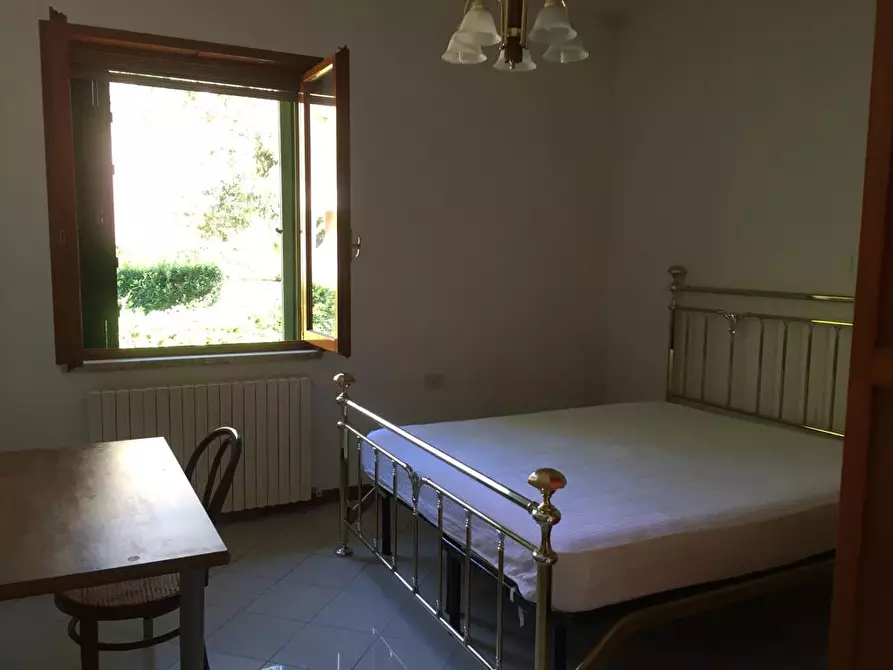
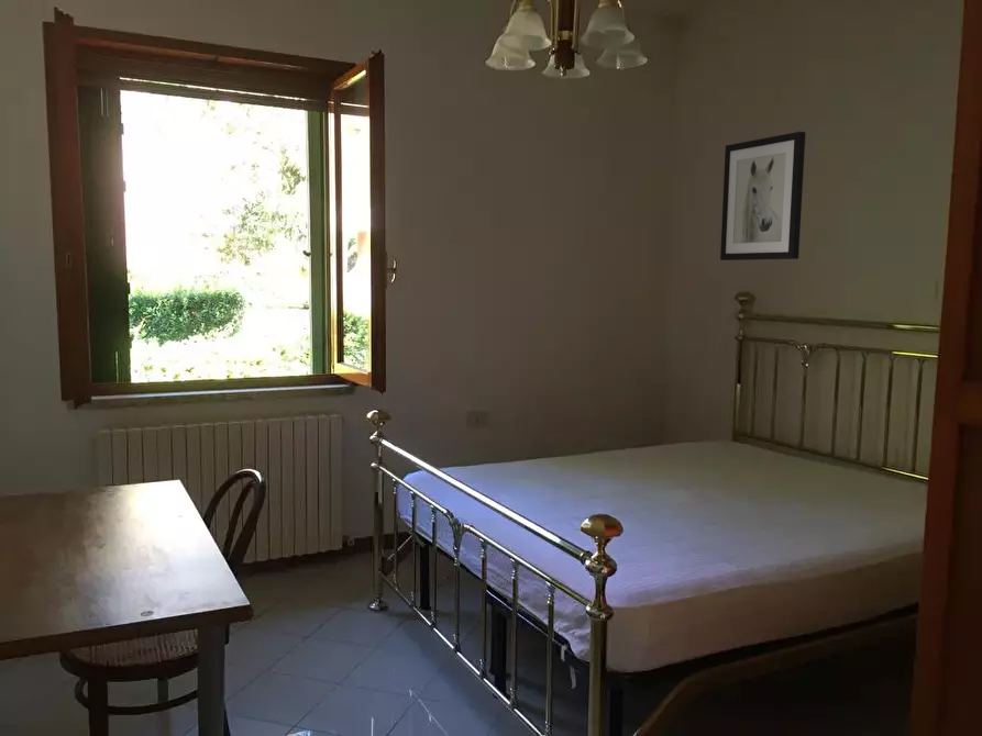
+ wall art [719,131,807,261]
